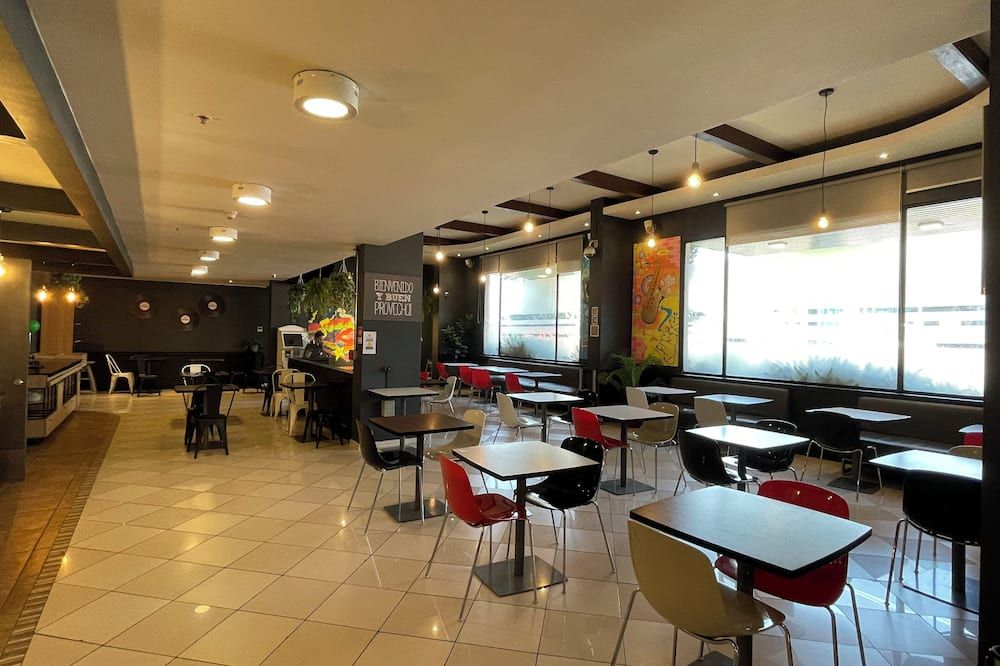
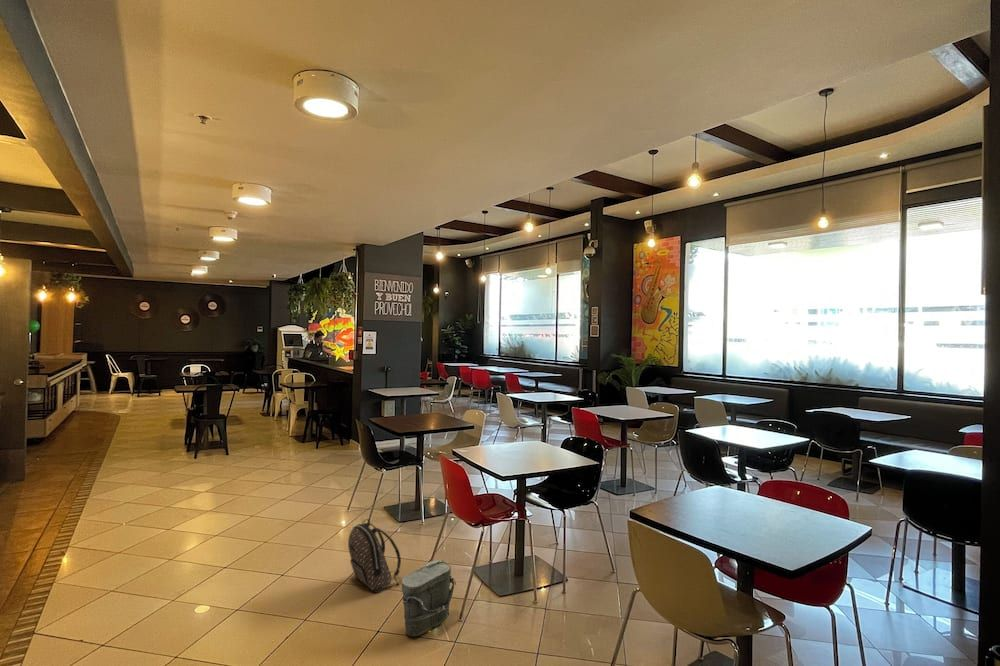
+ backpack [347,518,402,594]
+ bag [401,559,457,638]
